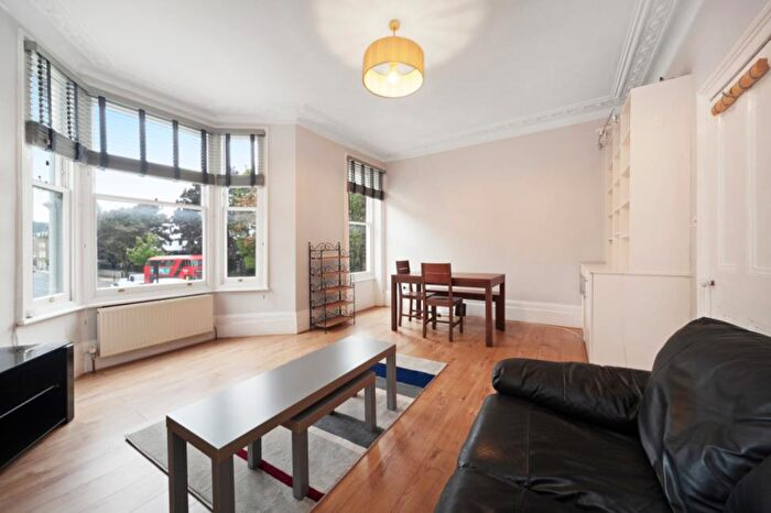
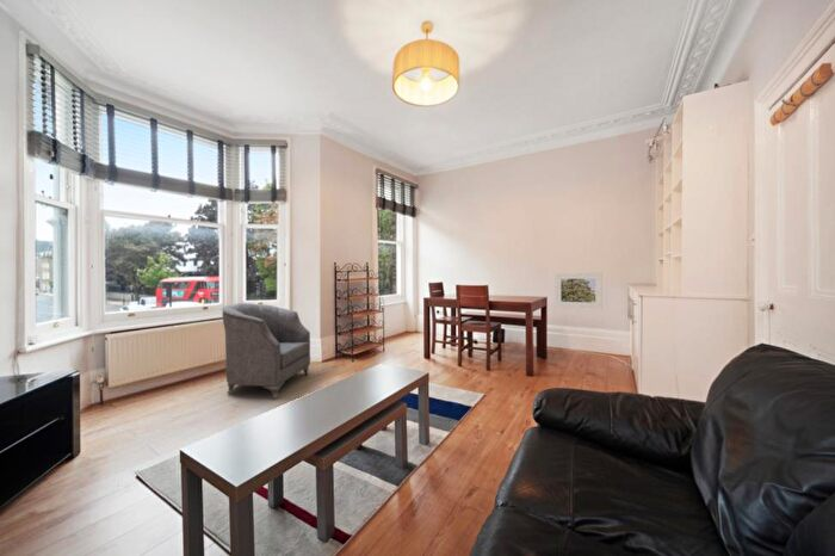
+ armchair [221,302,311,400]
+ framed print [553,272,604,310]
